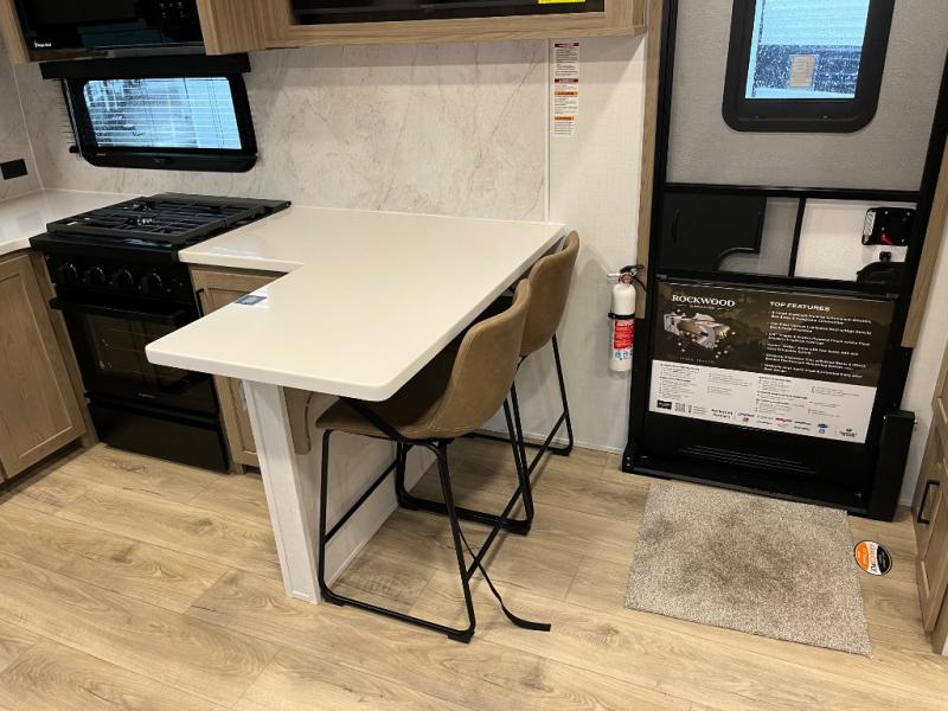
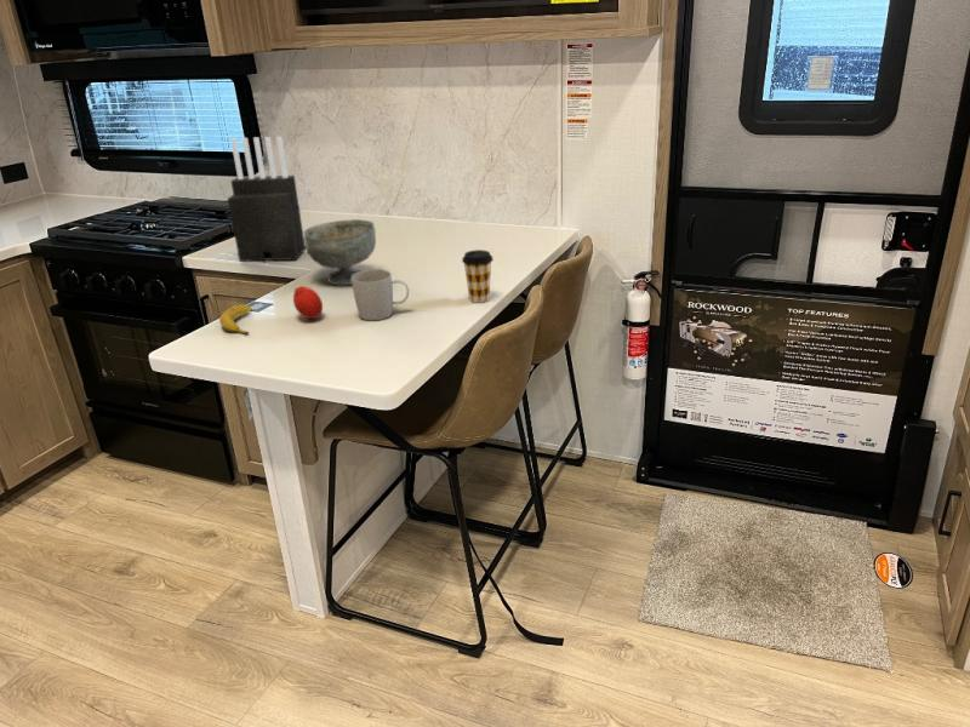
+ knife block [227,136,307,263]
+ coffee cup [461,248,495,304]
+ fruit [292,285,324,320]
+ banana [218,303,252,336]
+ bowl [303,218,377,287]
+ mug [352,268,410,322]
